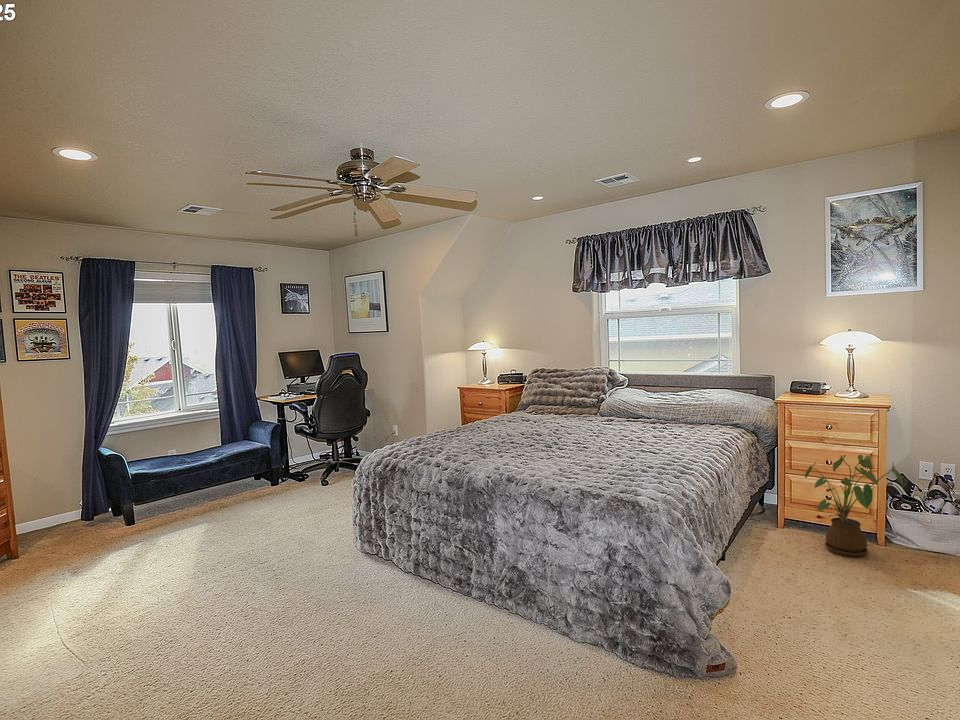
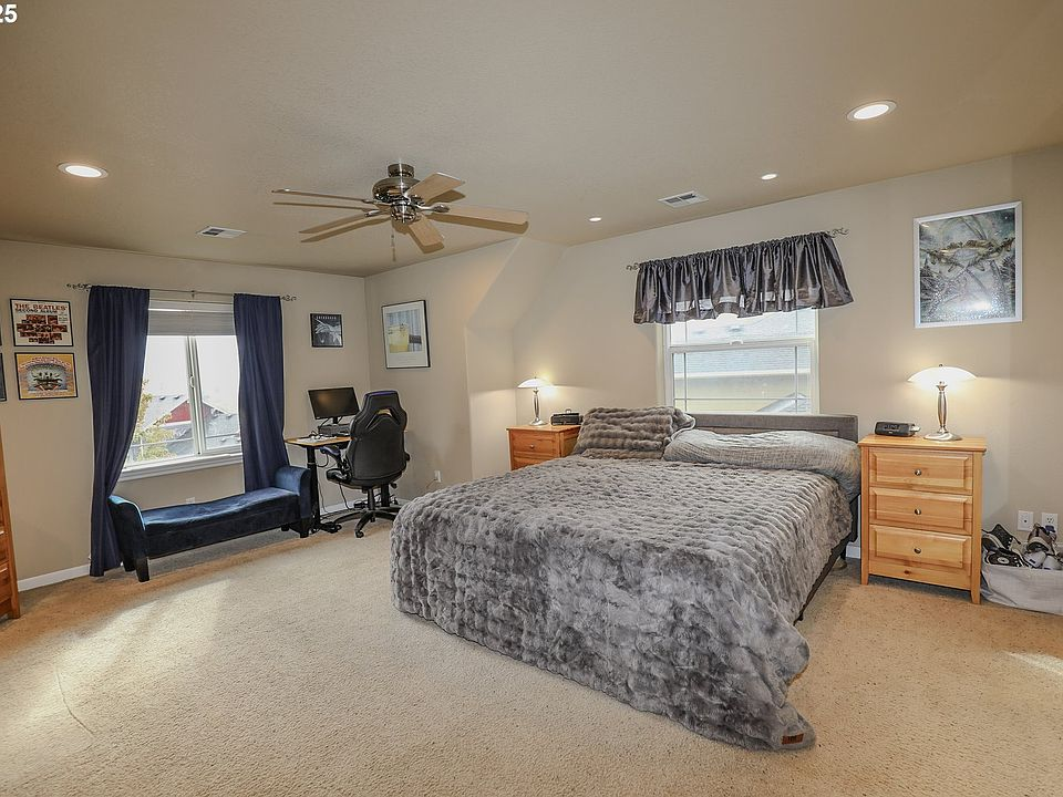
- house plant [804,454,904,558]
